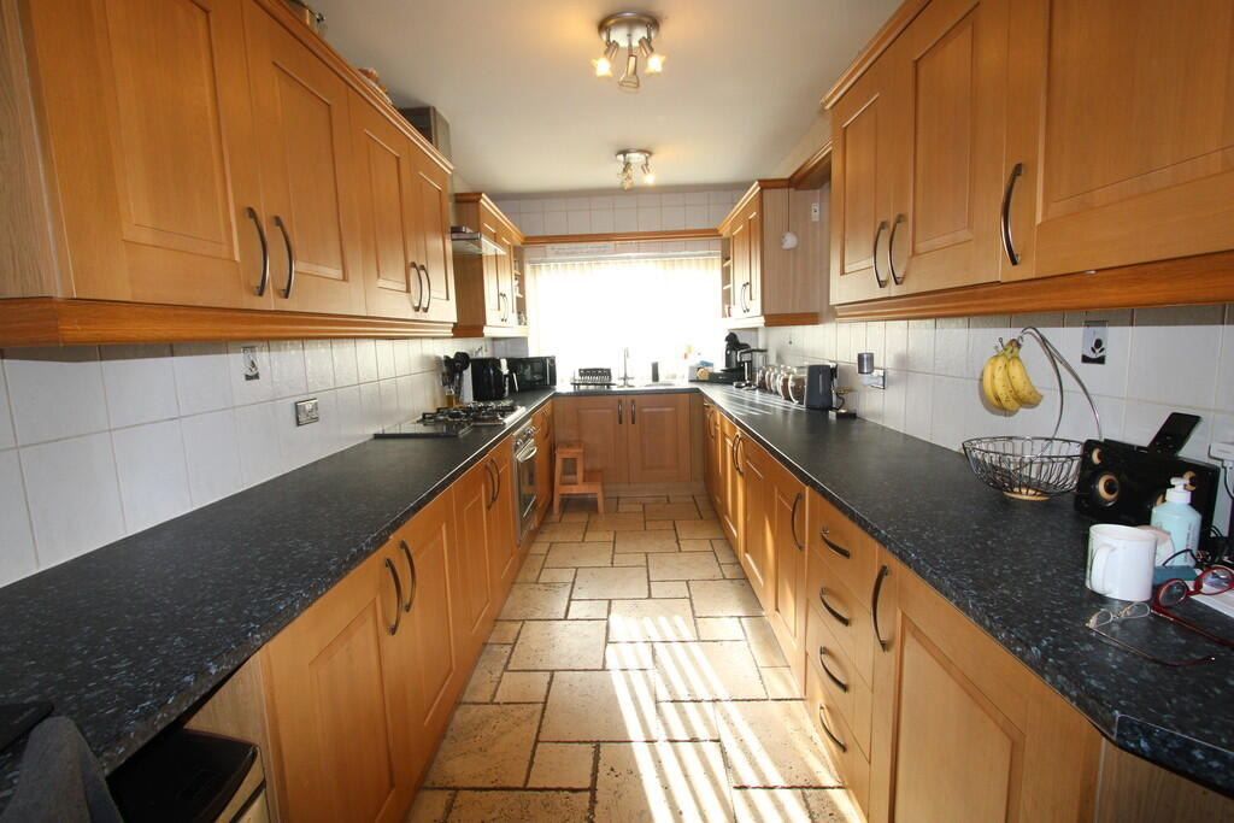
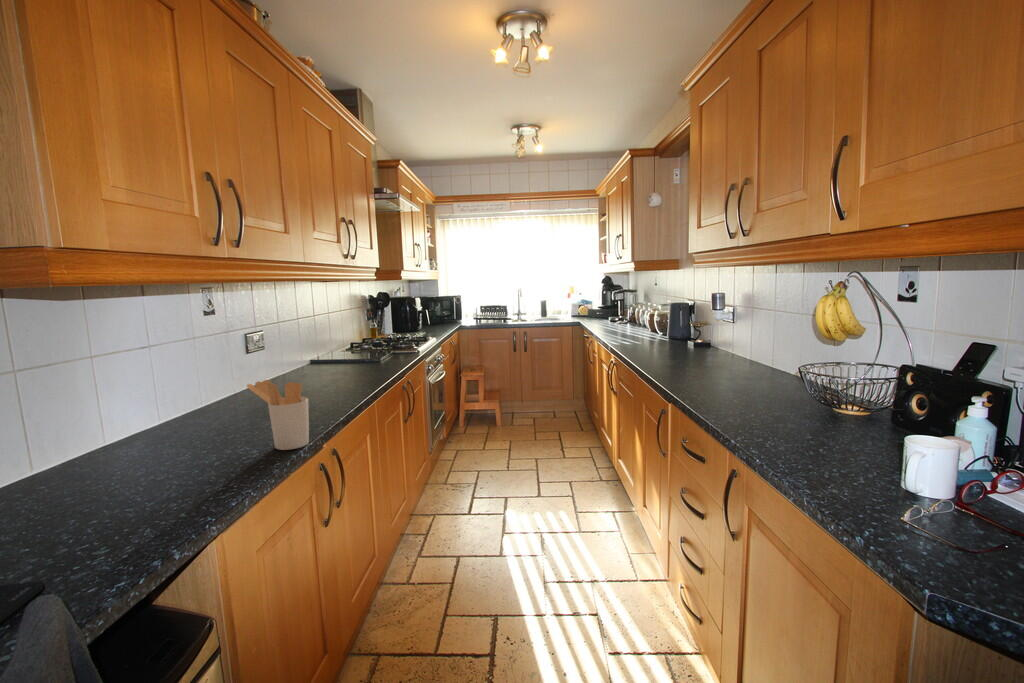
+ utensil holder [246,379,310,451]
